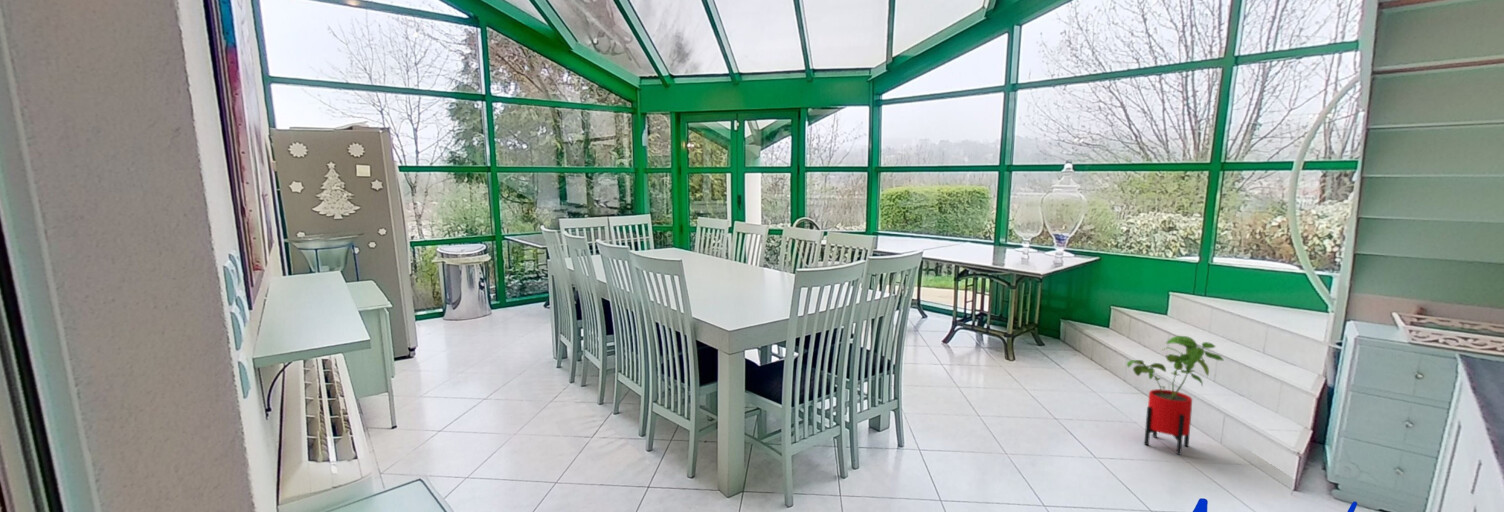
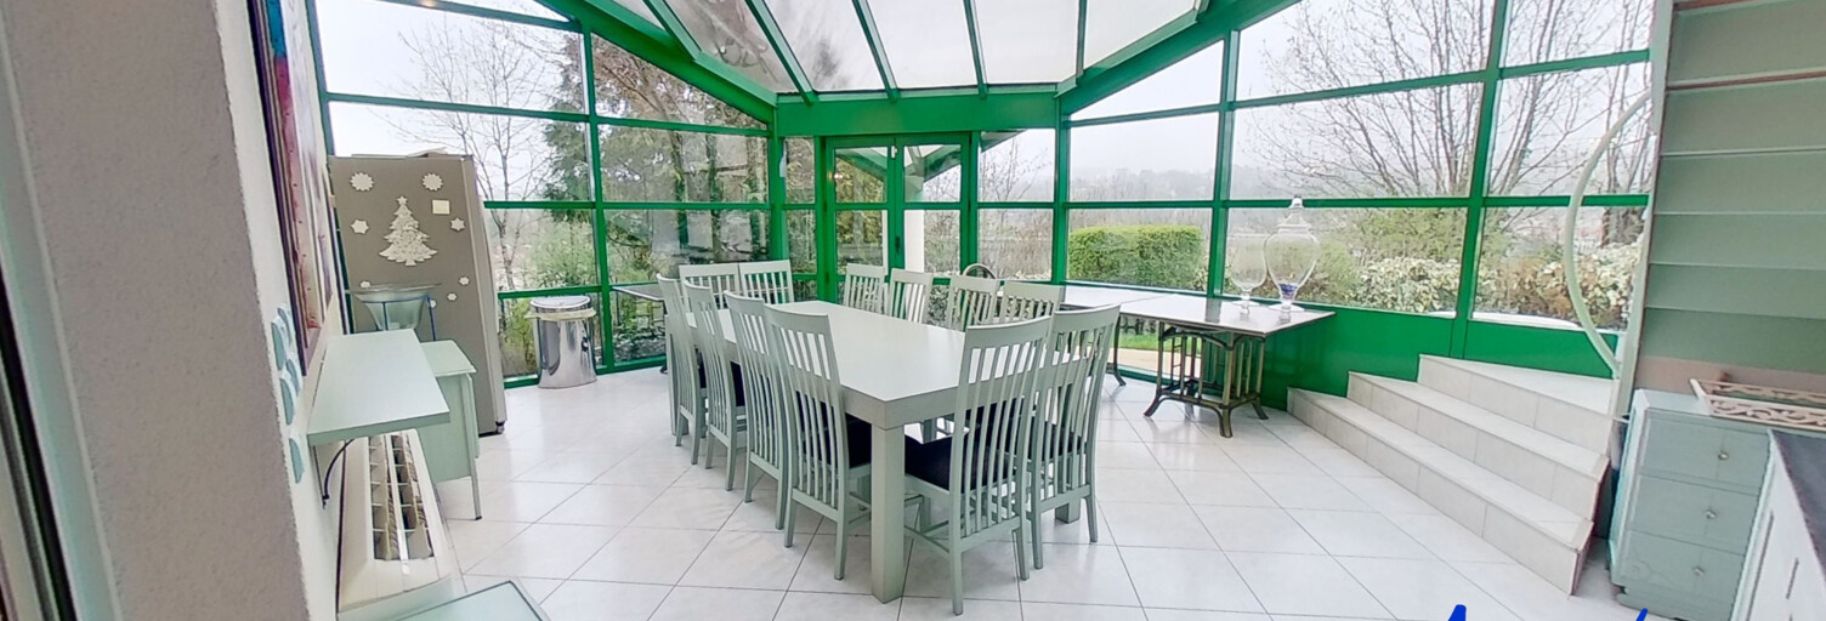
- house plant [1126,335,1225,456]
